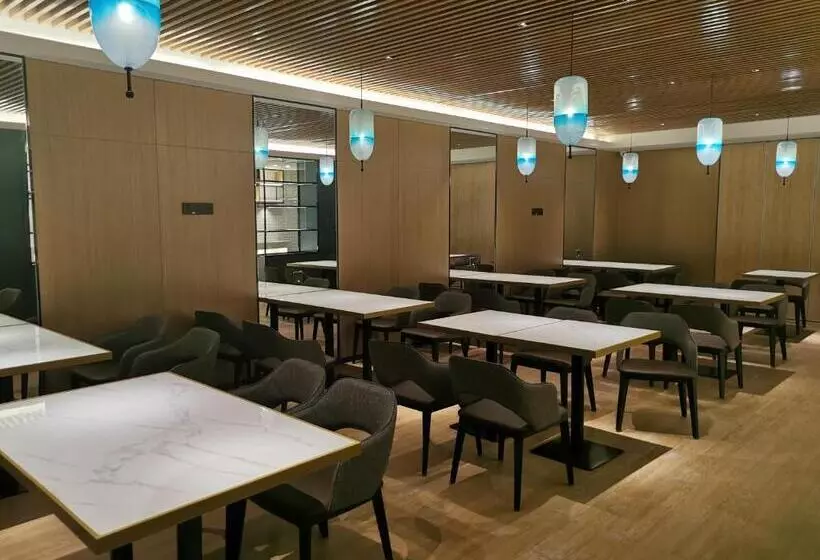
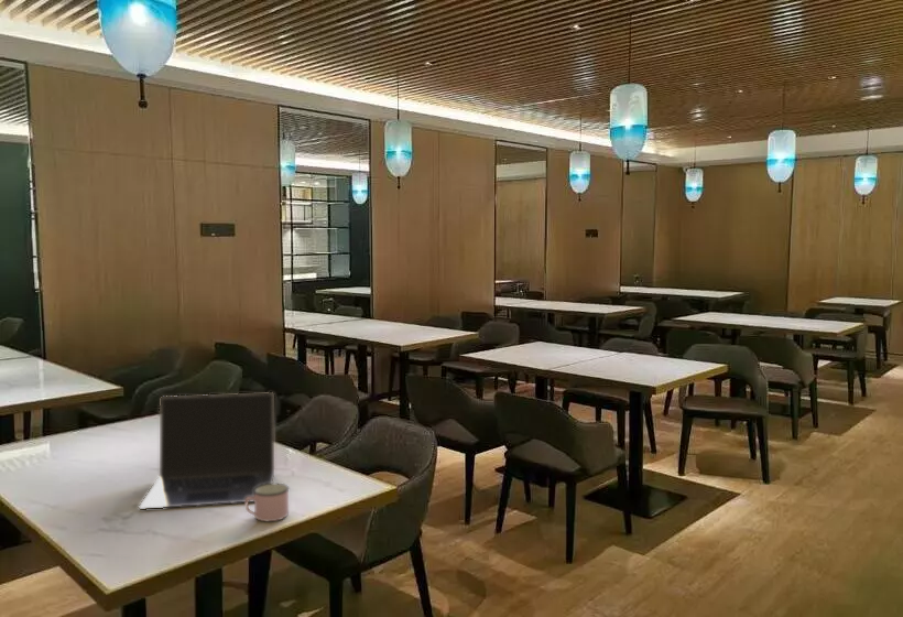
+ laptop [138,391,275,510]
+ mug [244,483,290,522]
